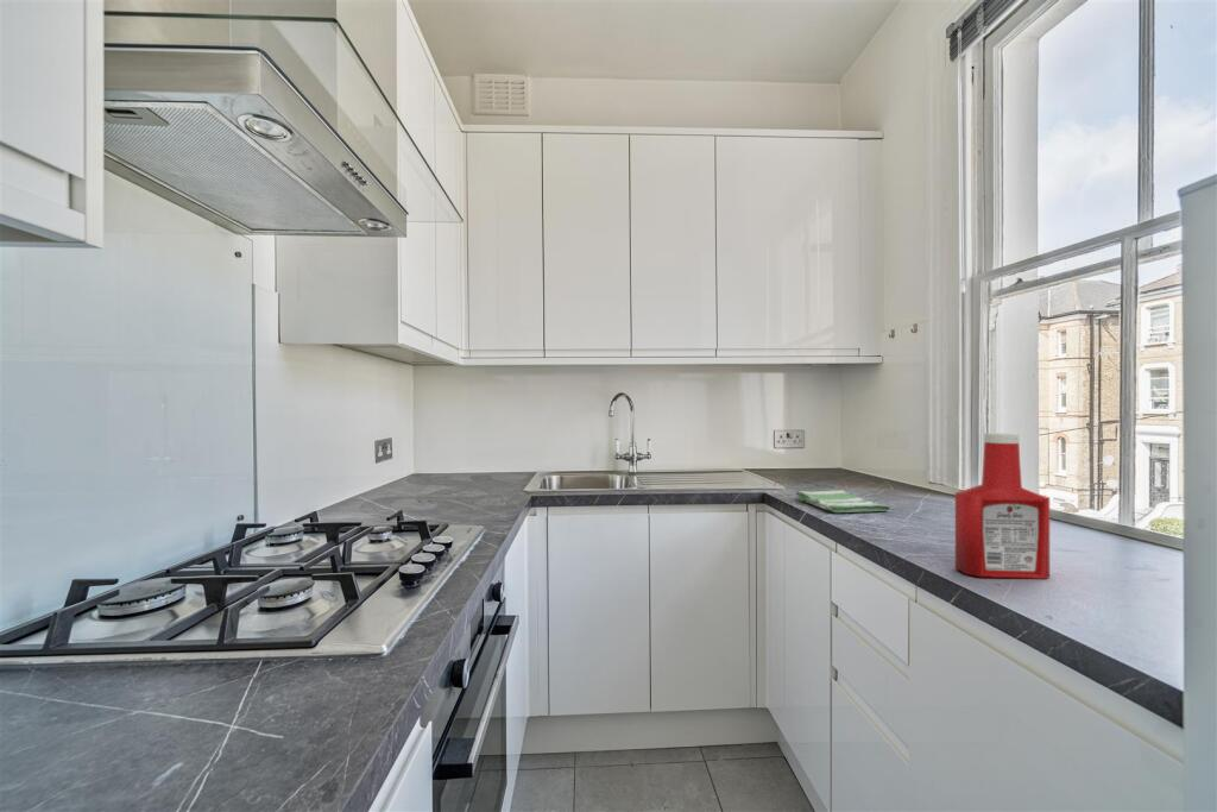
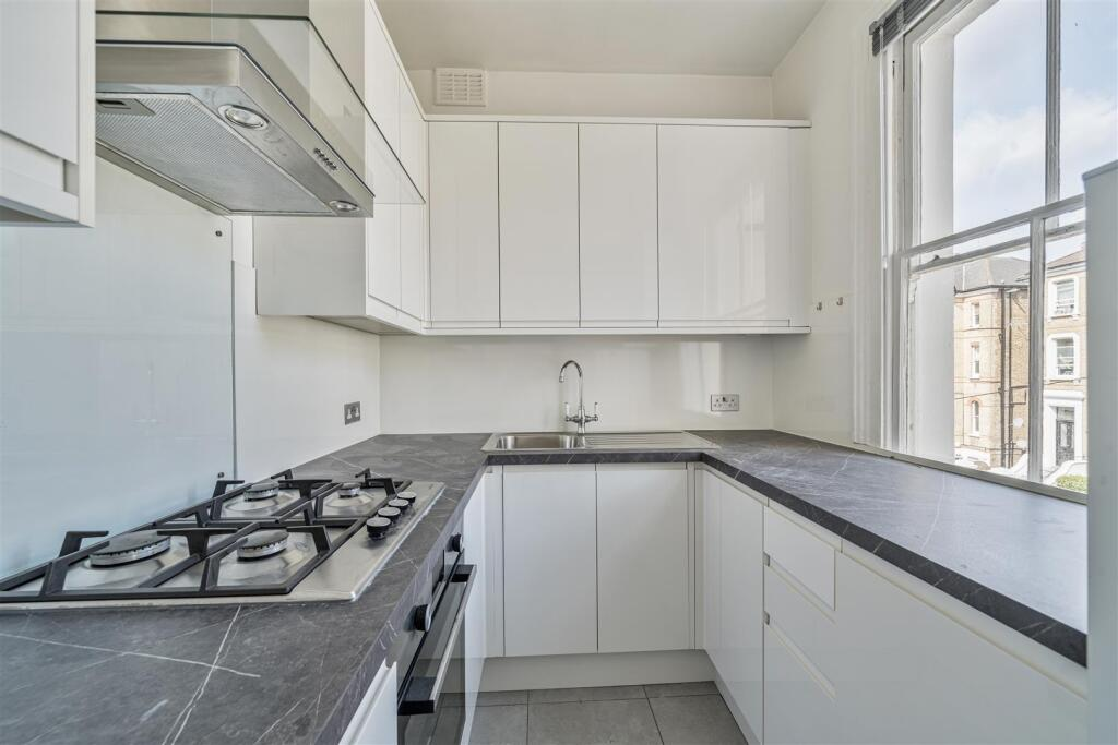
- dish towel [794,489,891,514]
- soap bottle [954,432,1051,580]
